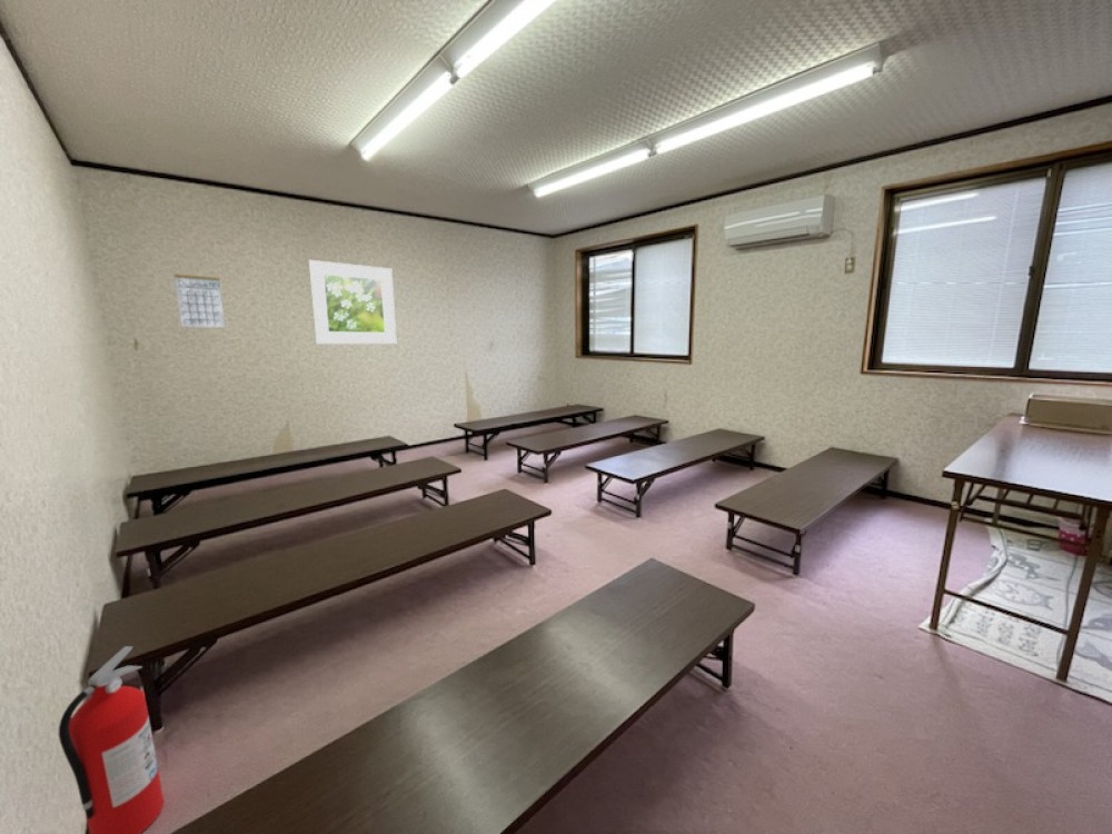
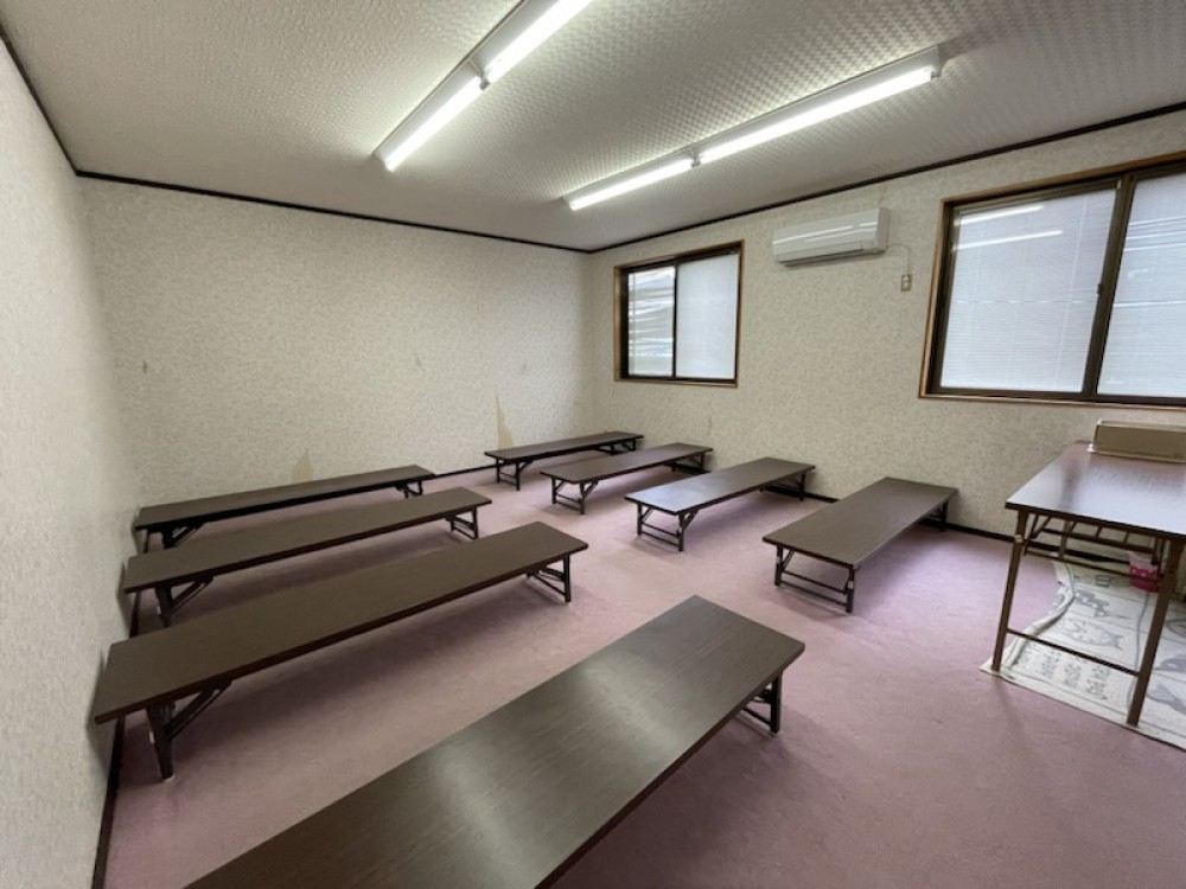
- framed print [308,259,397,345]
- calendar [173,265,226,328]
- fire extinguisher [58,645,165,834]
